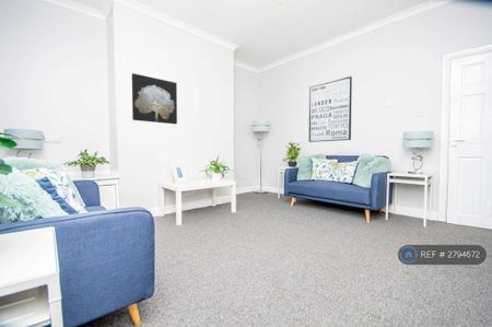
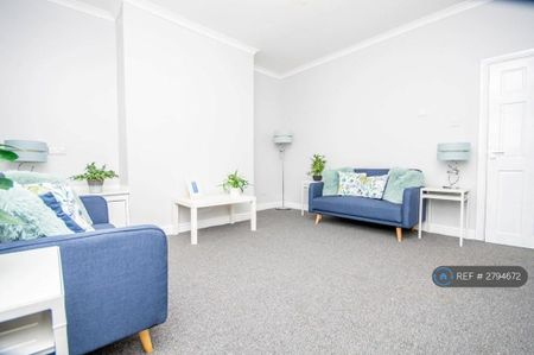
- wall art [131,72,178,125]
- wall art [308,75,353,143]
